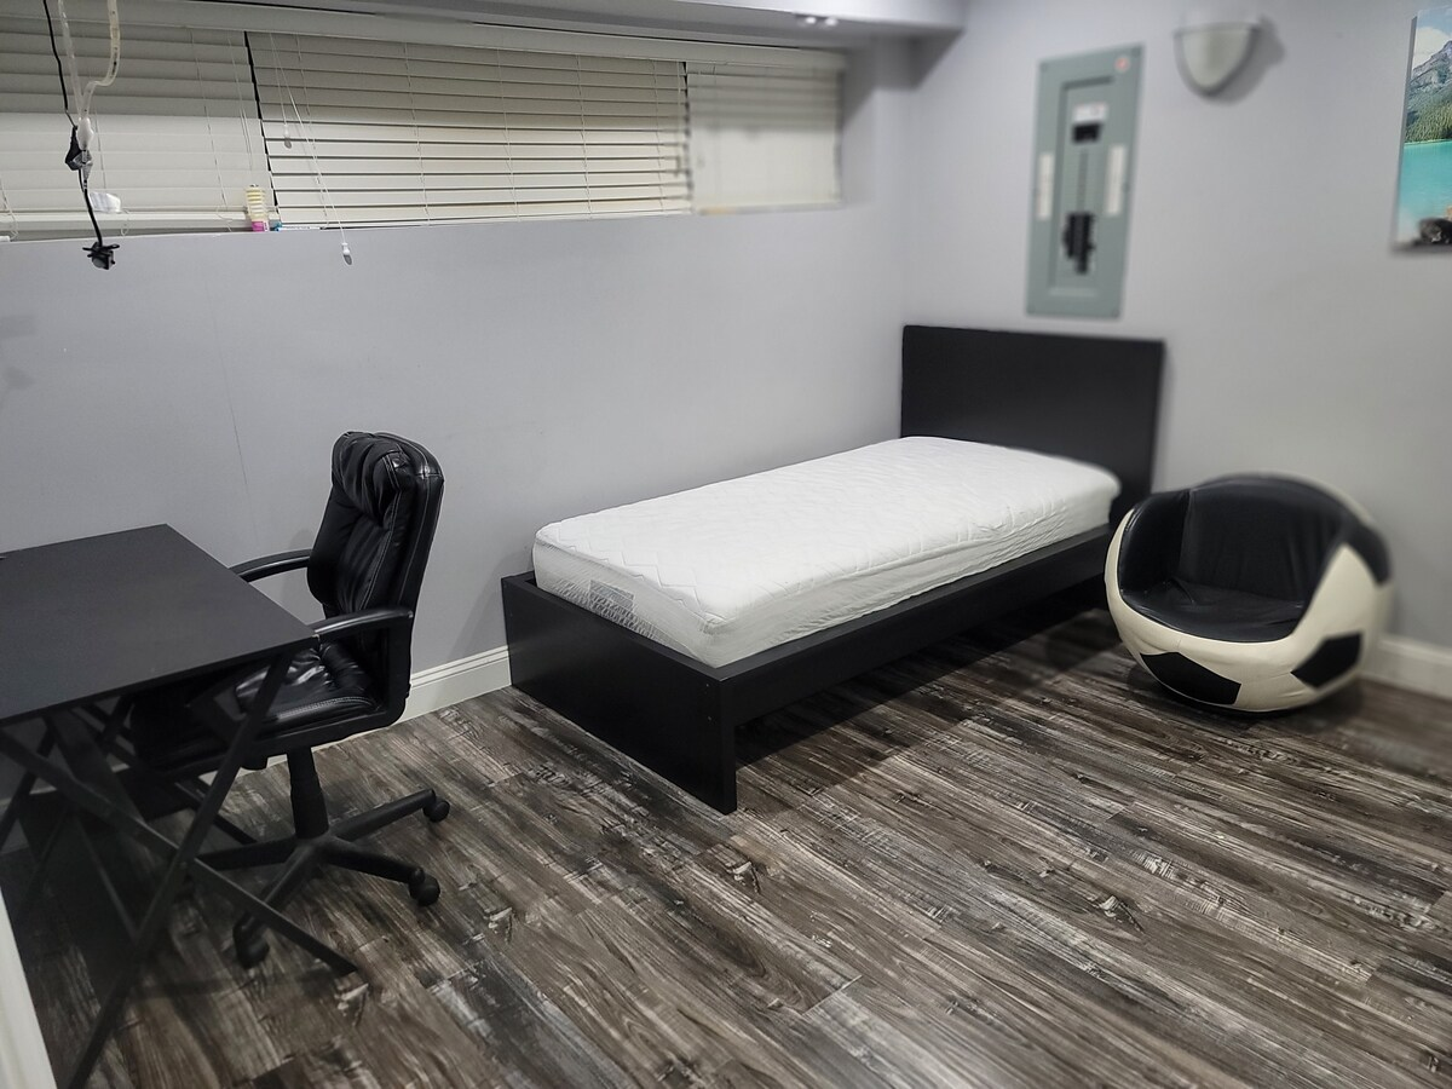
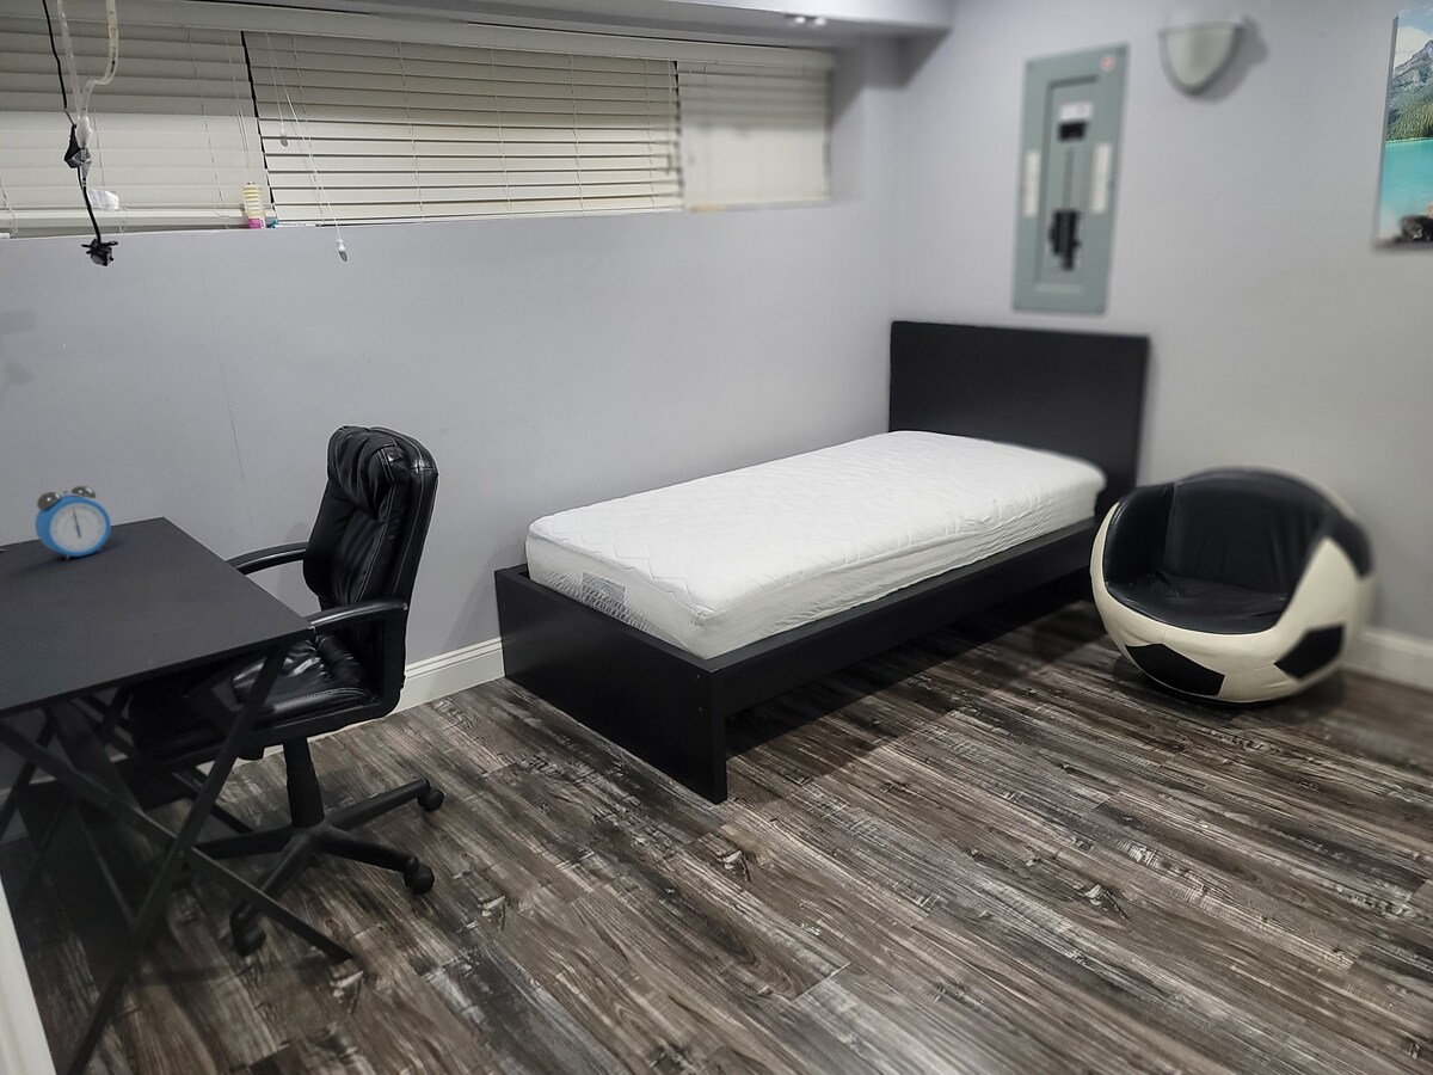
+ alarm clock [33,484,112,561]
